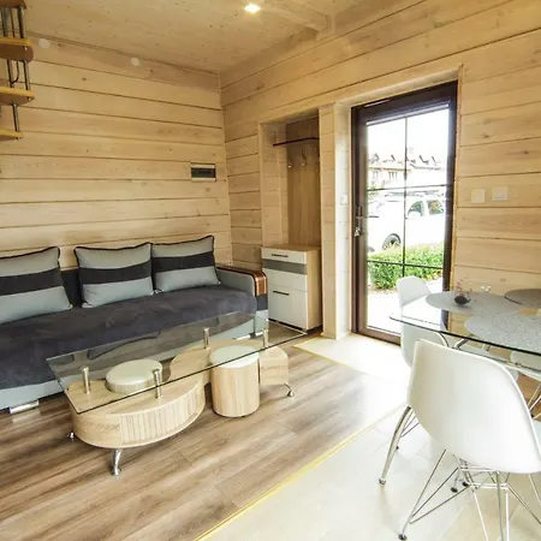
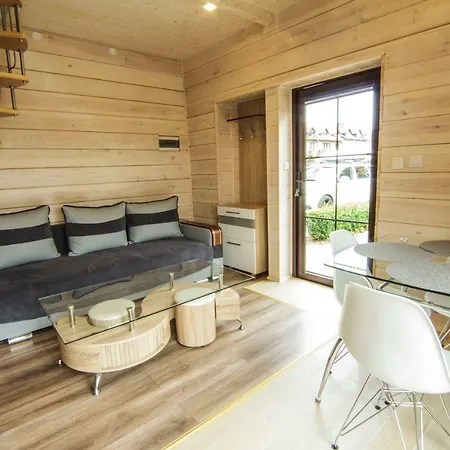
- teapot [453,275,483,307]
